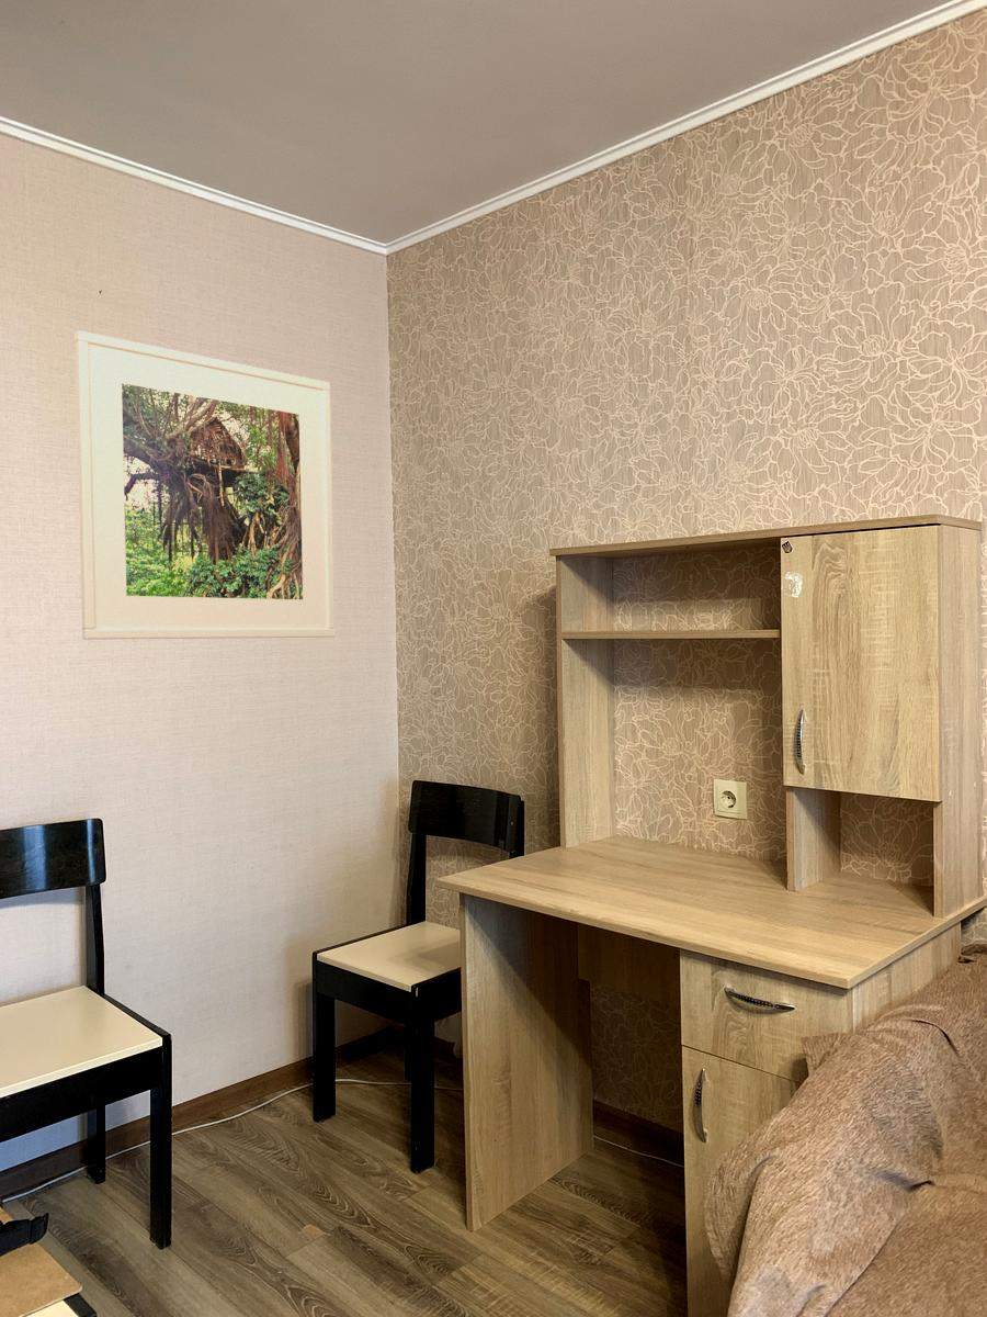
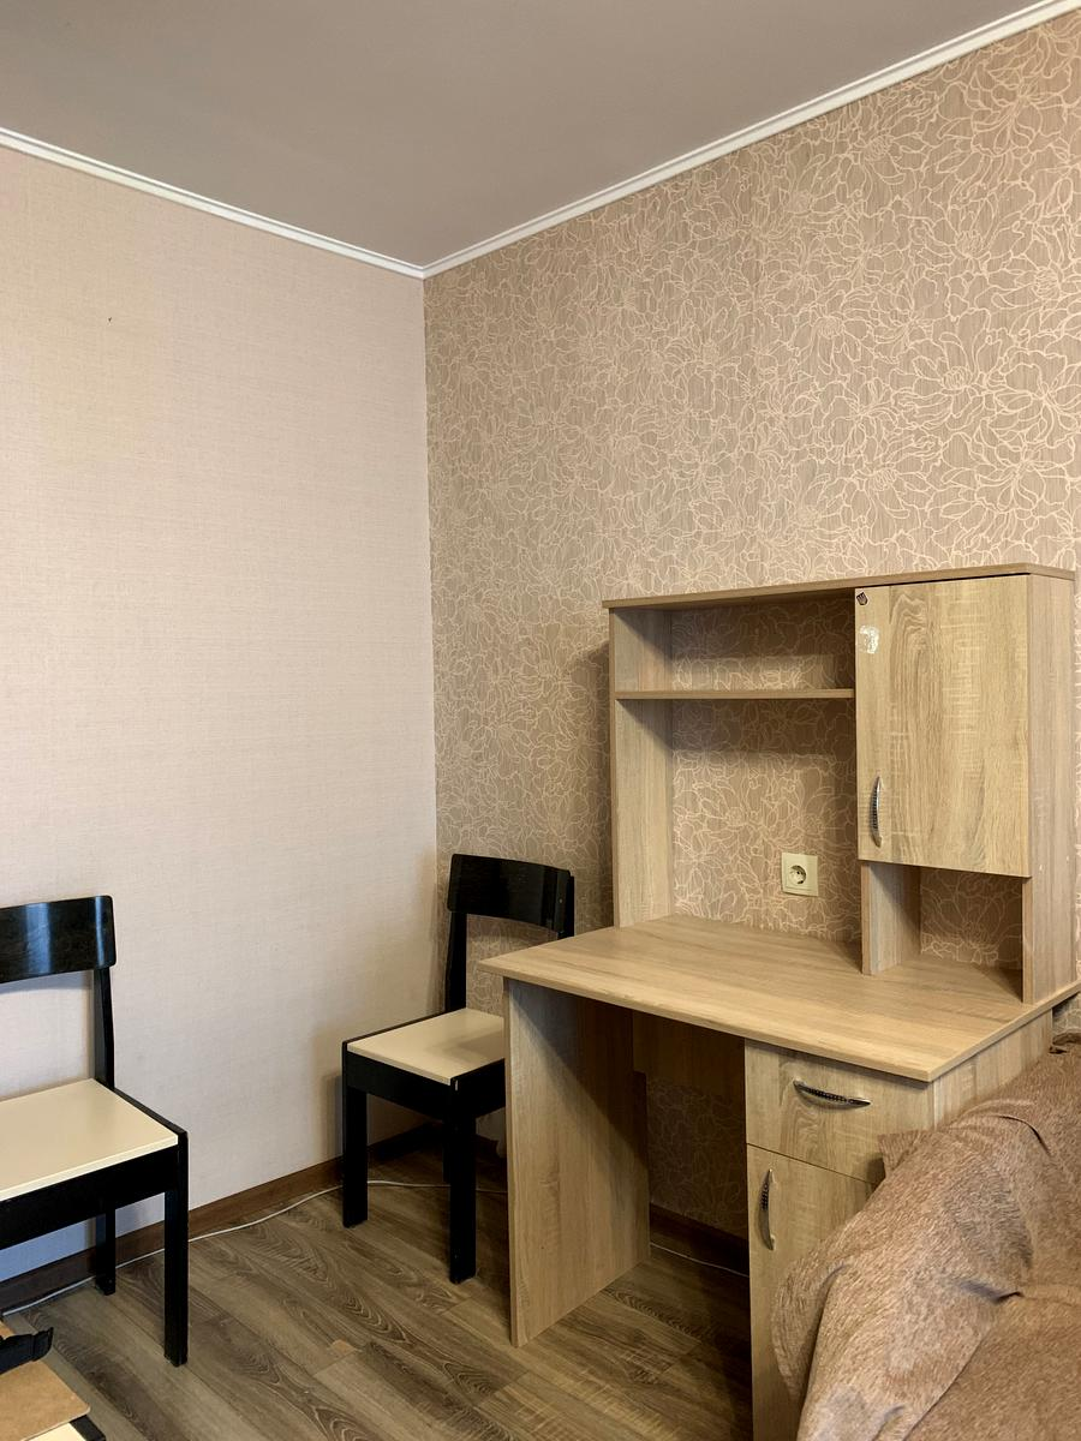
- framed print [75,329,337,641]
